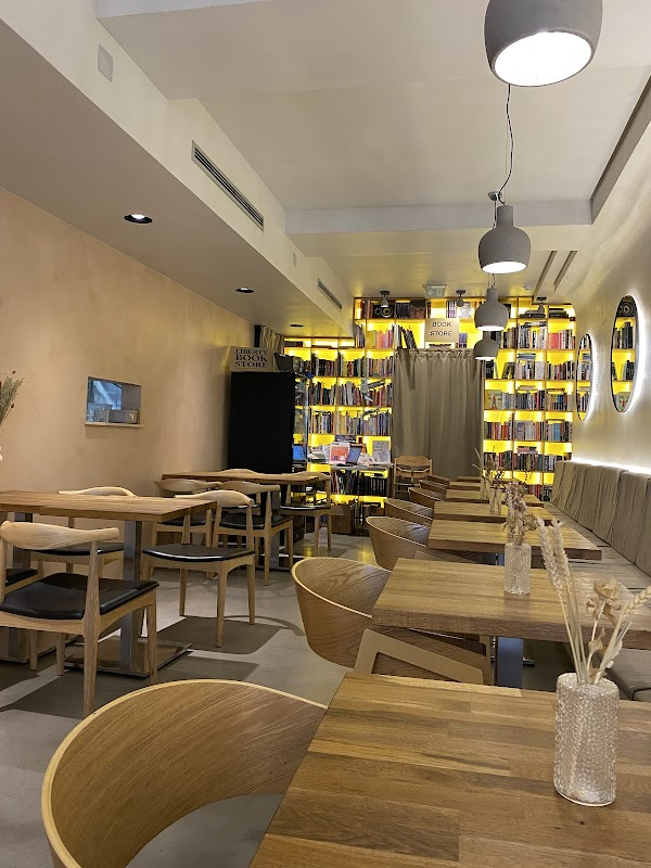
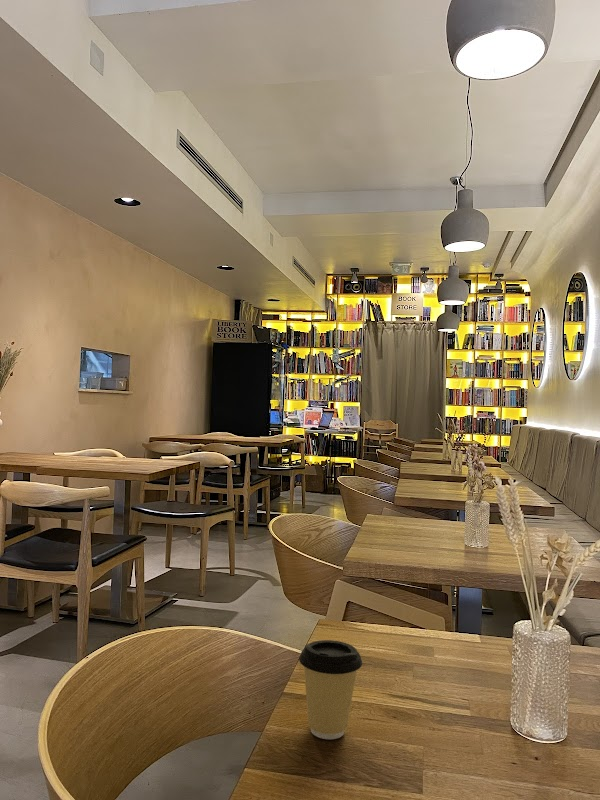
+ coffee cup [298,639,363,740]
